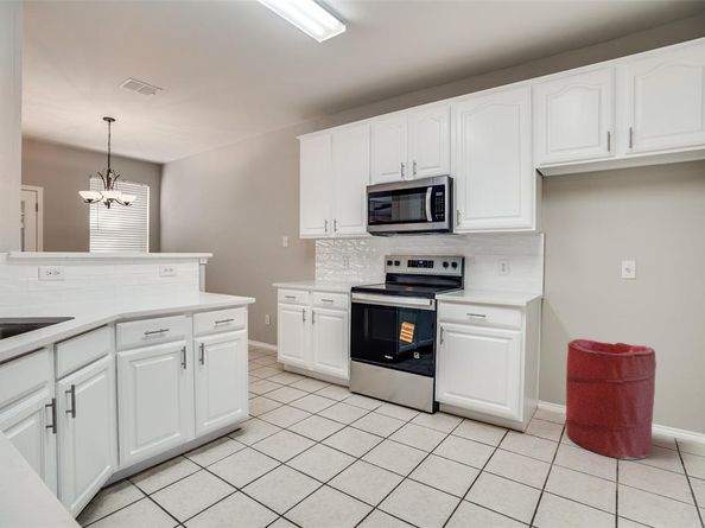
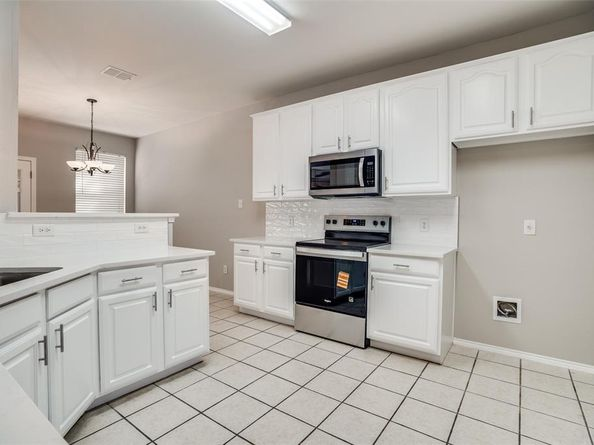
- laundry hamper [565,338,658,460]
